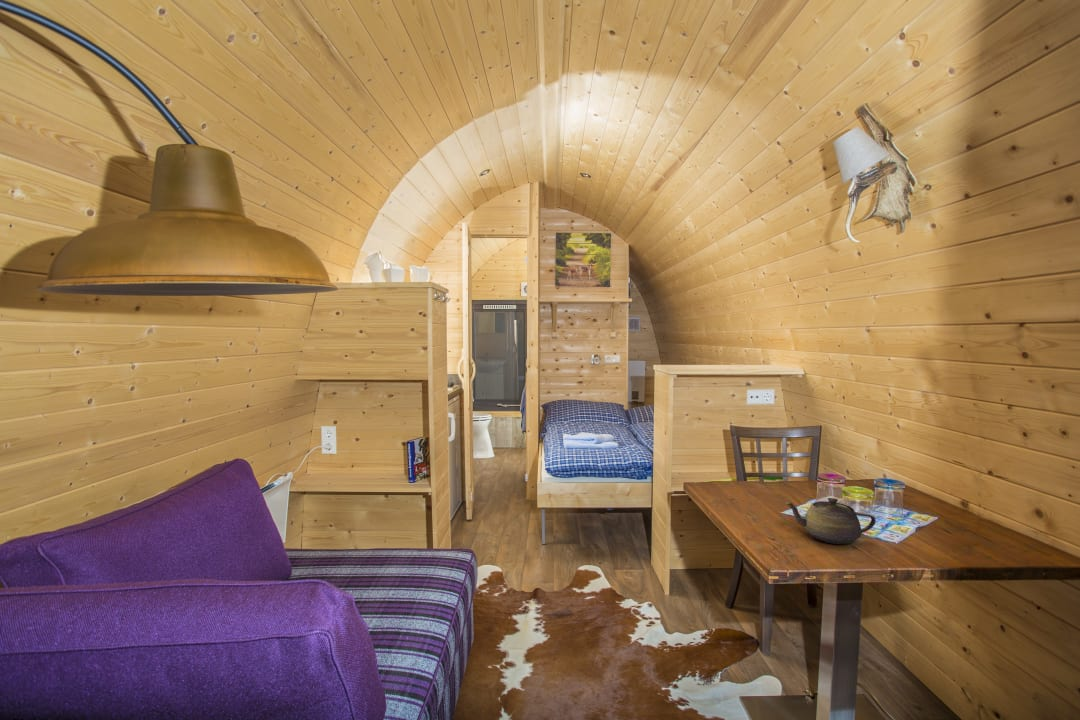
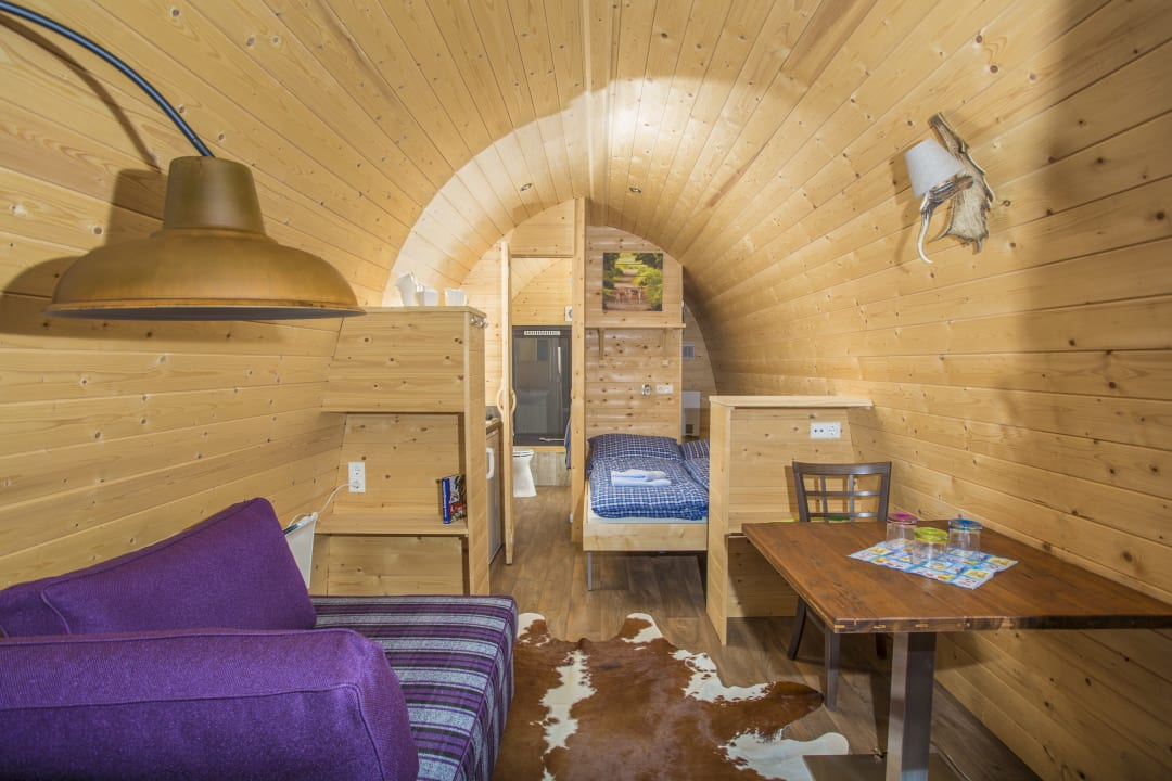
- teapot [784,497,877,545]
